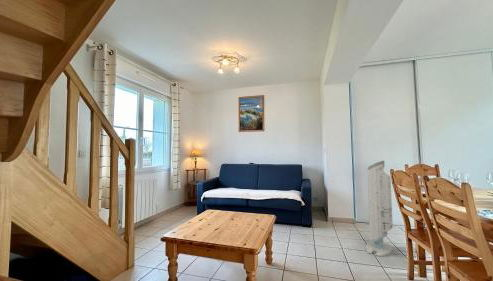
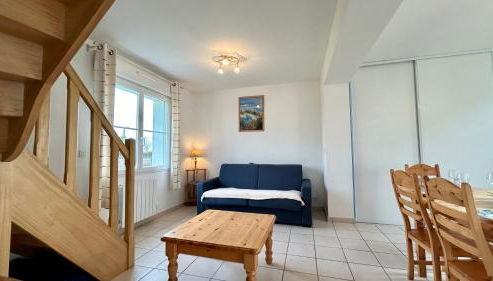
- air purifier [365,160,394,258]
